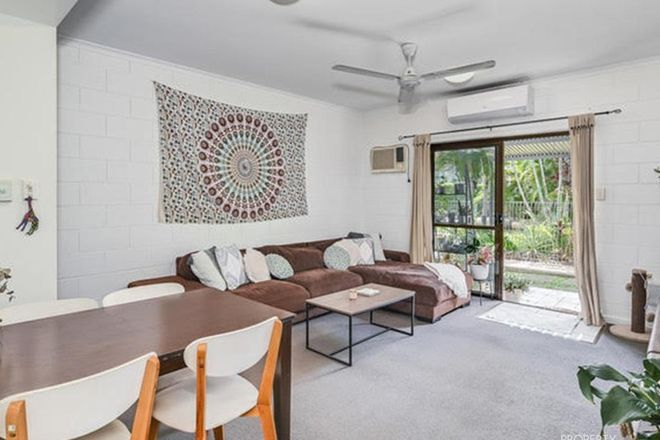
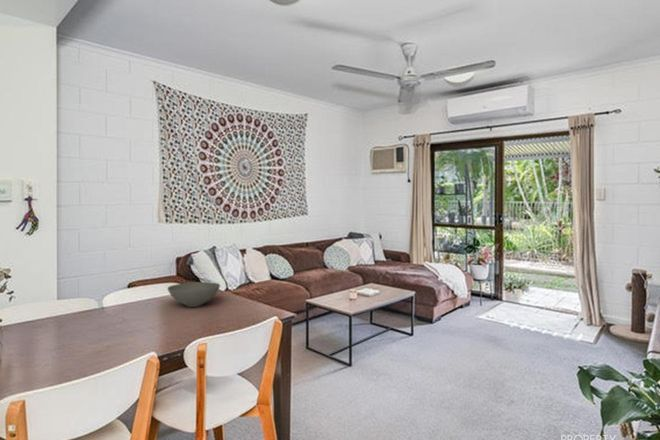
+ bowl [167,281,221,308]
